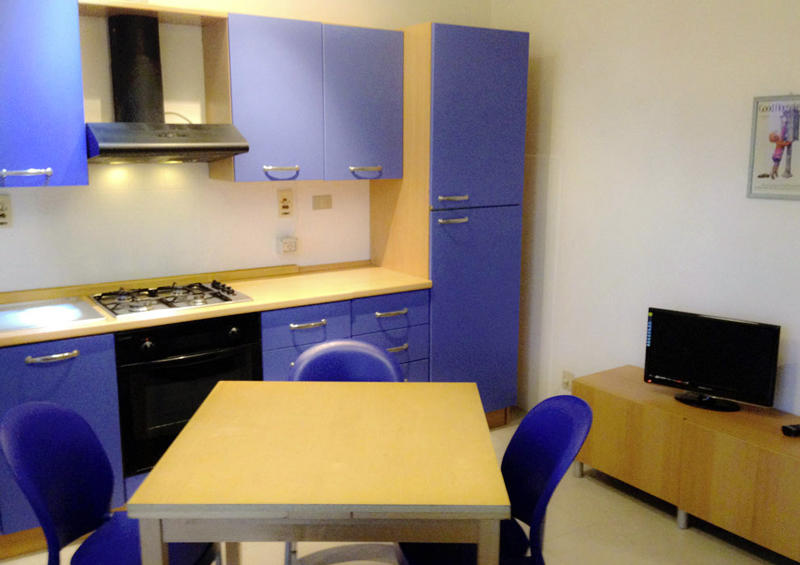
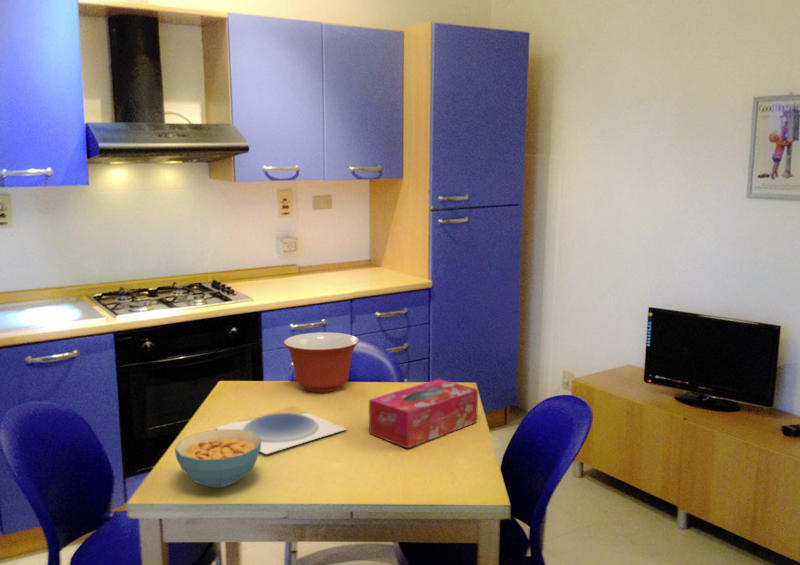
+ tissue box [368,378,479,449]
+ plate [214,412,347,455]
+ mixing bowl [283,331,360,393]
+ cereal bowl [174,429,262,489]
